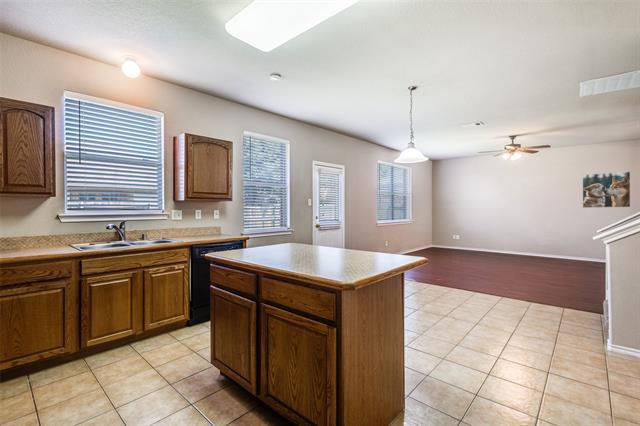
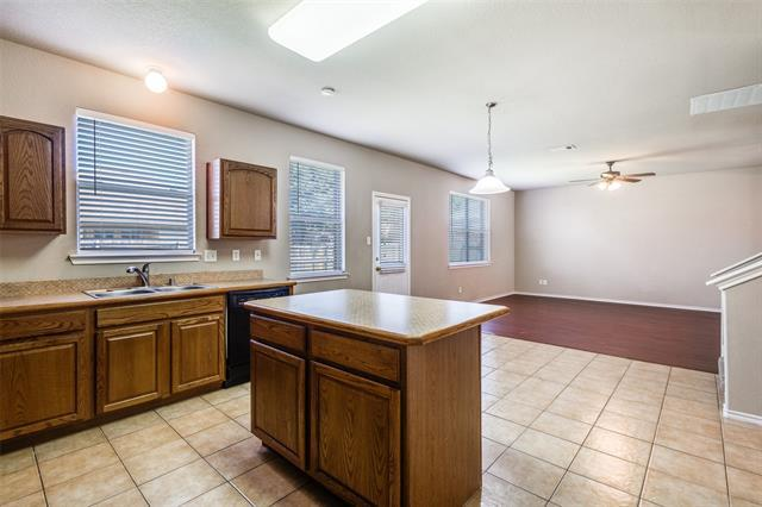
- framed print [582,171,631,209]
